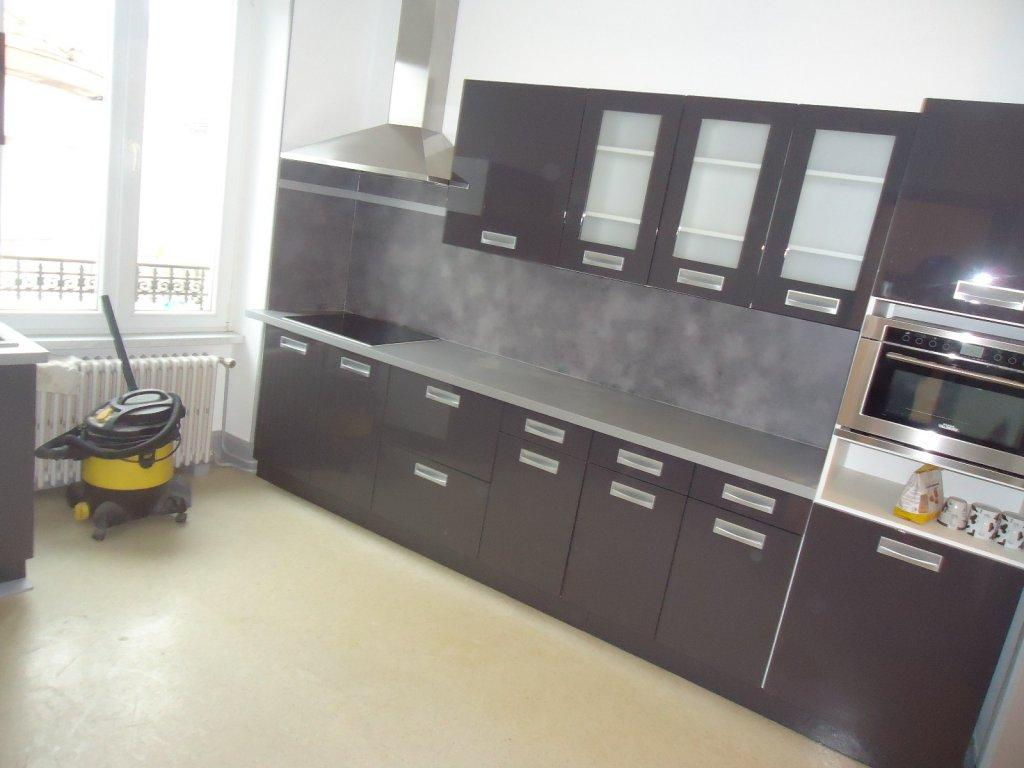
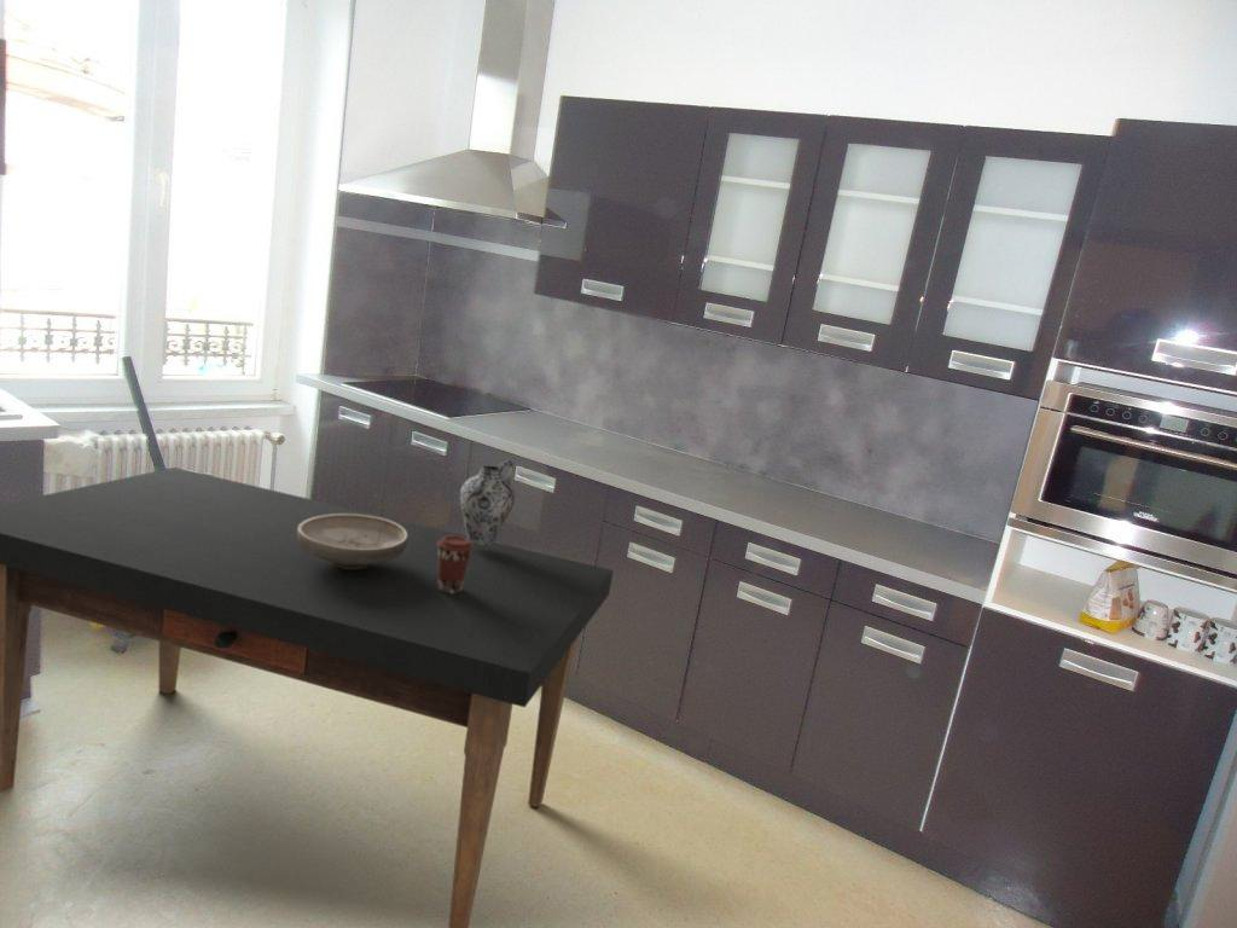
+ dining table [0,466,615,928]
+ bowl [297,514,407,569]
+ ceramic jug [459,459,516,546]
+ coffee cup [437,535,474,593]
